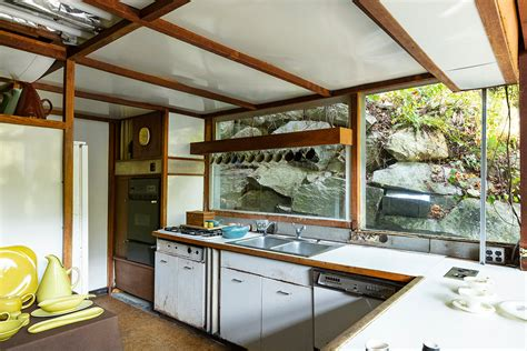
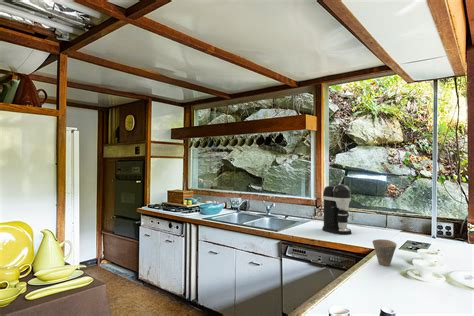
+ cup [371,238,398,267]
+ coffee maker [321,183,352,236]
